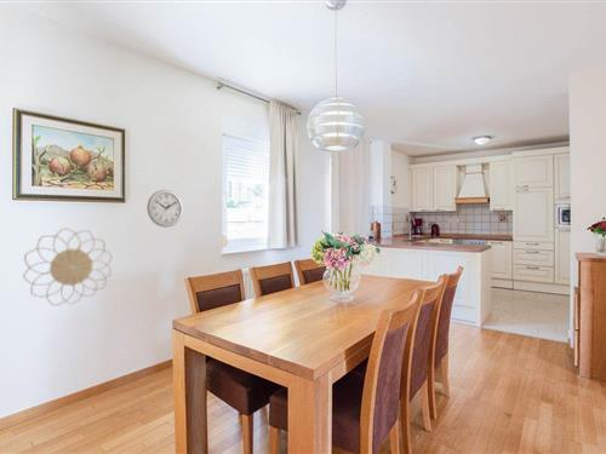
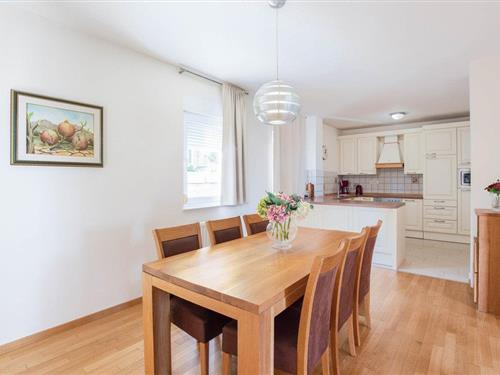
- wall clock [145,189,184,229]
- decorative wall piece [22,226,114,306]
